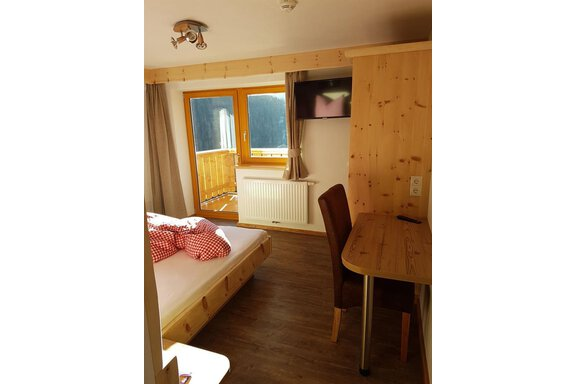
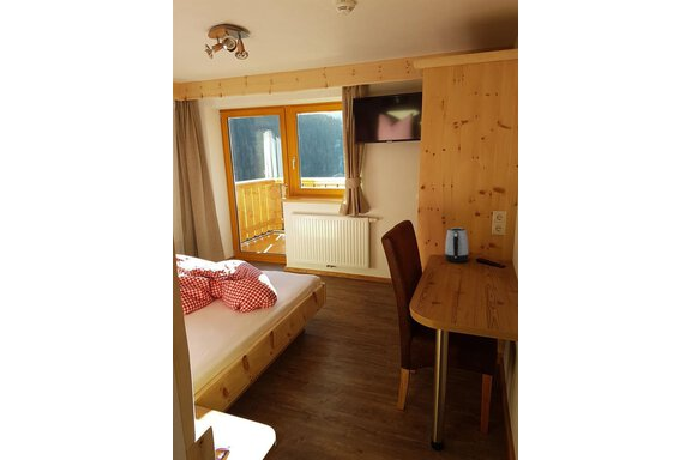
+ kettle [444,226,470,264]
